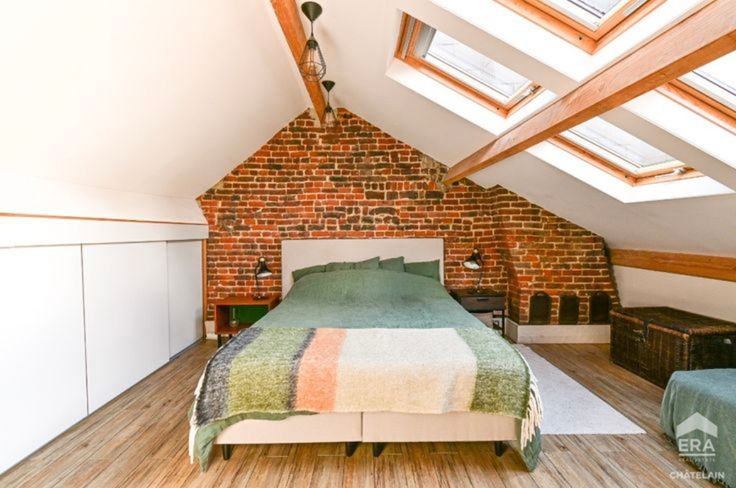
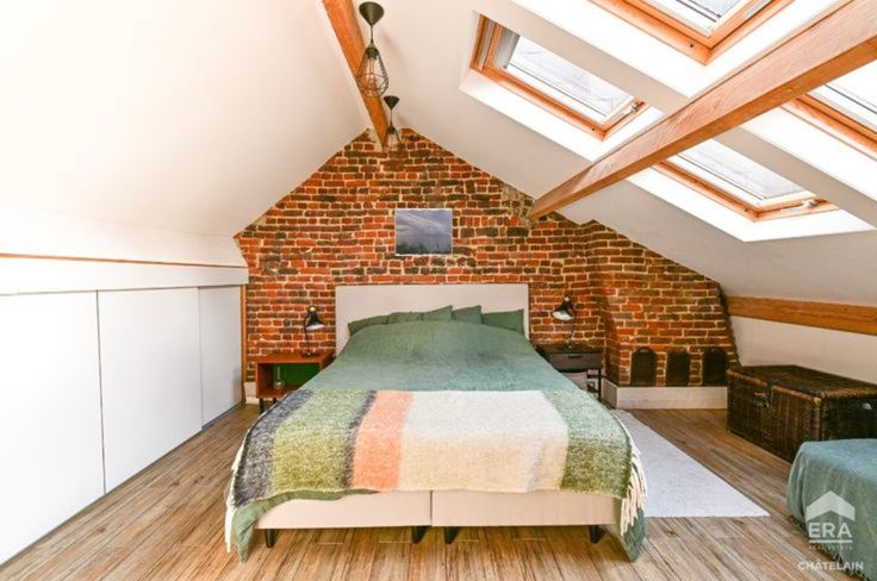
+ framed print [393,207,453,257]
